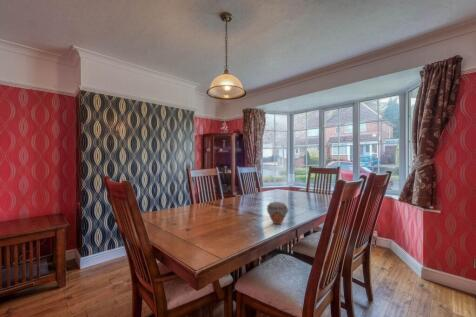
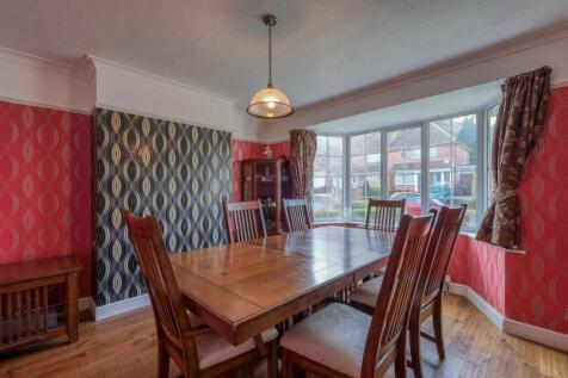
- jar [266,201,289,225]
